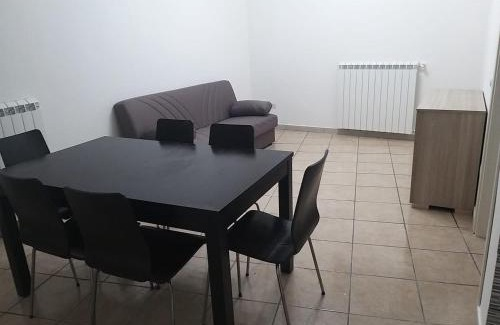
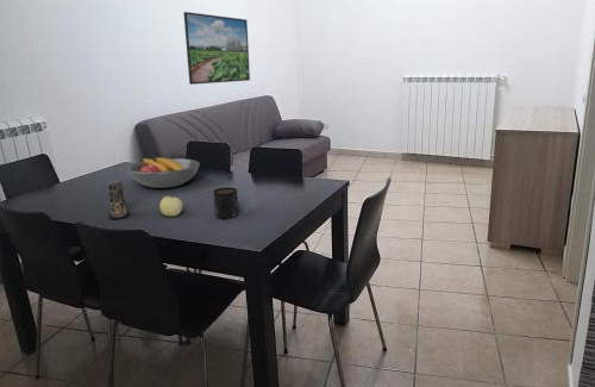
+ fruit bowl [126,156,201,189]
+ apple [158,195,184,218]
+ candle [107,179,131,220]
+ mug [212,187,239,219]
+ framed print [182,11,251,86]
